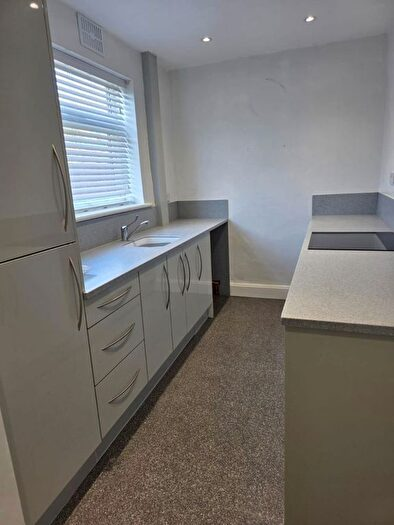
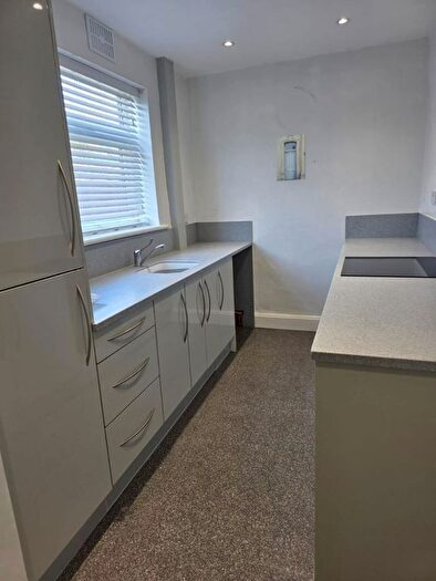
+ wall art [276,133,307,183]
